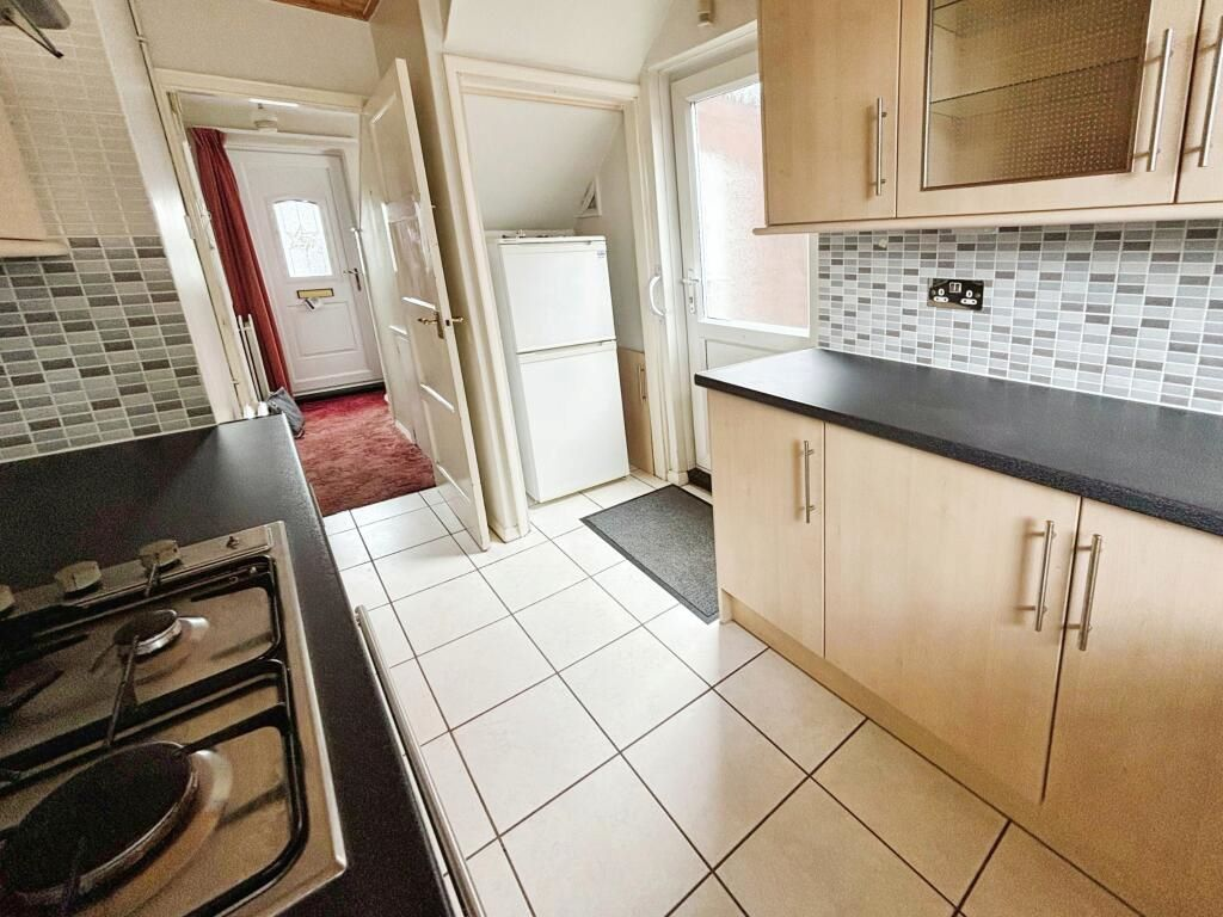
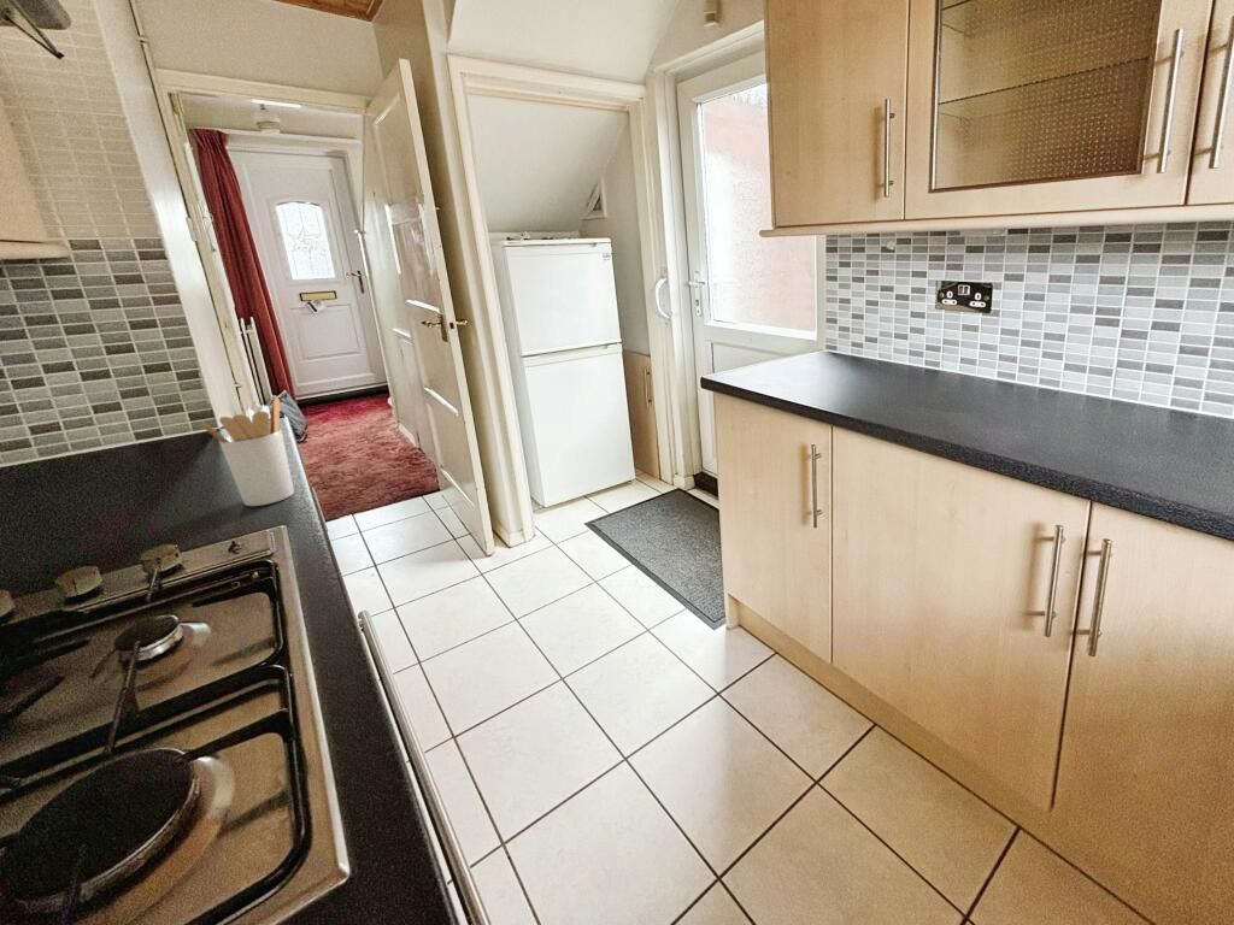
+ utensil holder [199,395,295,507]
